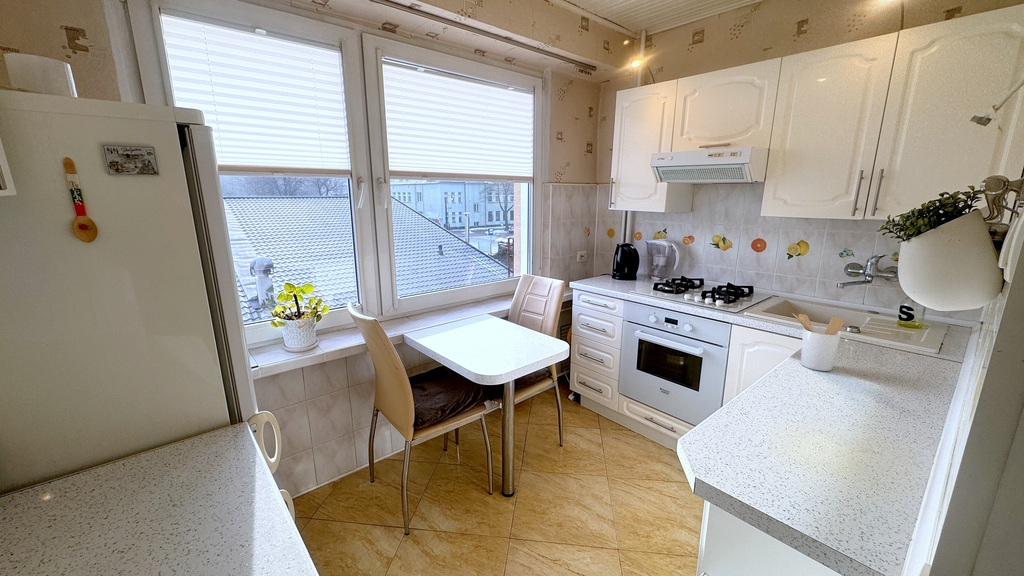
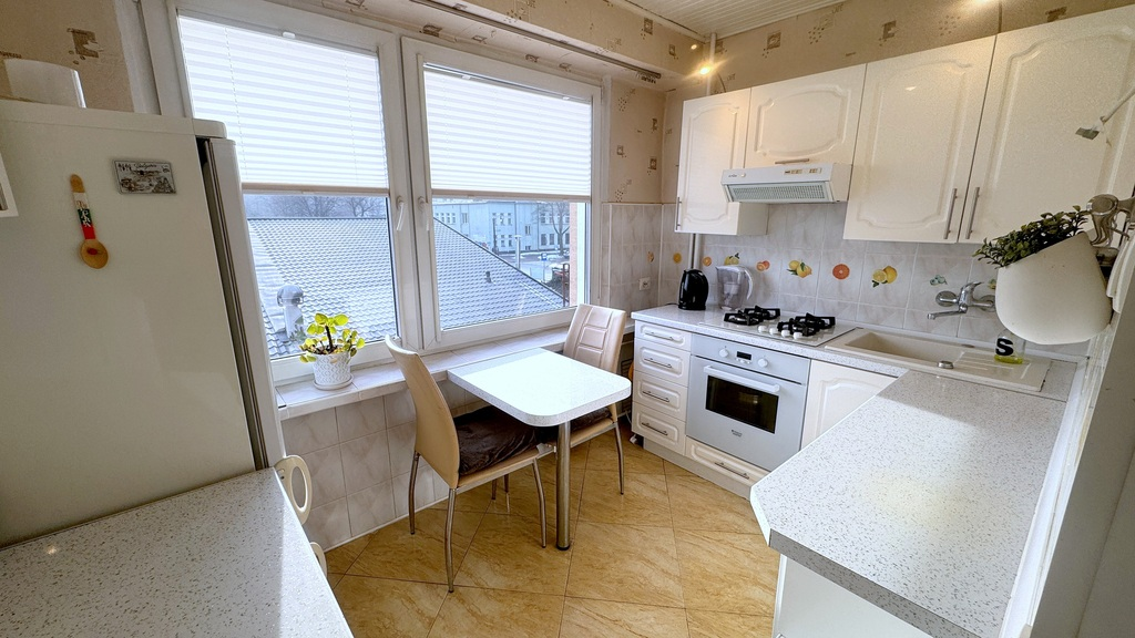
- utensil holder [791,312,845,372]
